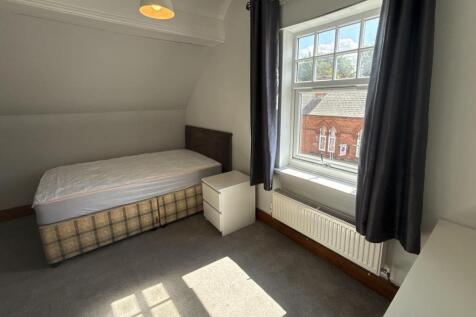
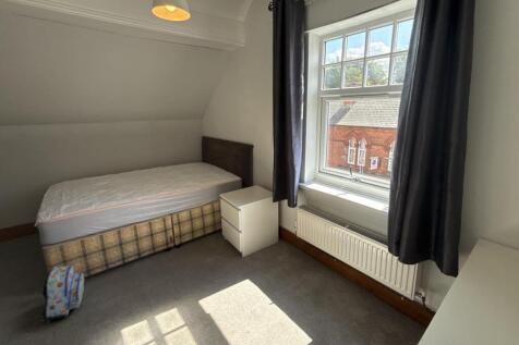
+ backpack [38,263,85,325]
